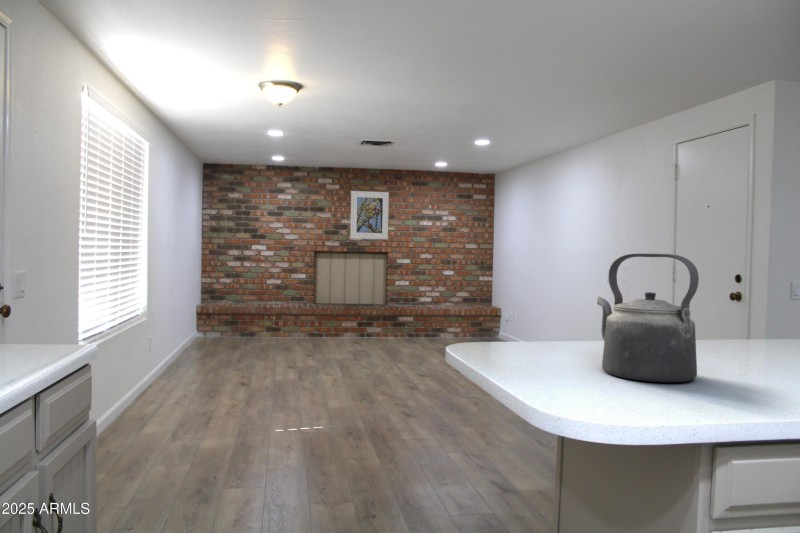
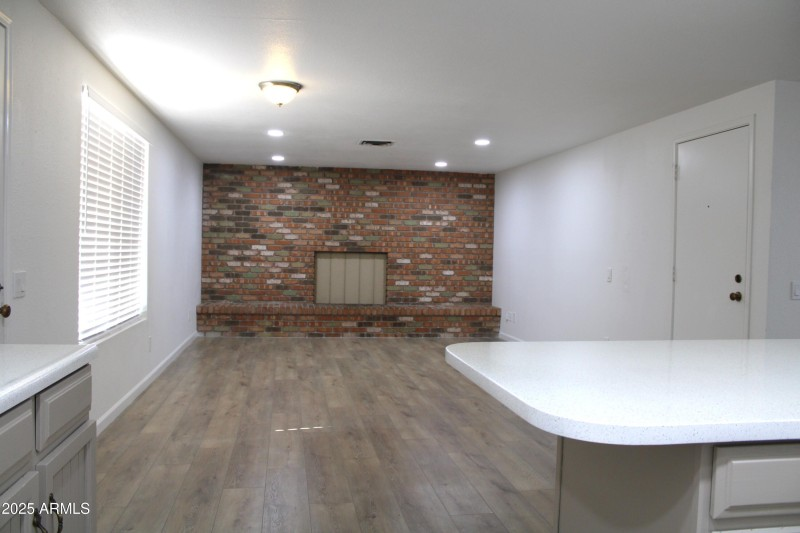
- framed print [349,190,390,240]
- kettle [596,253,700,383]
